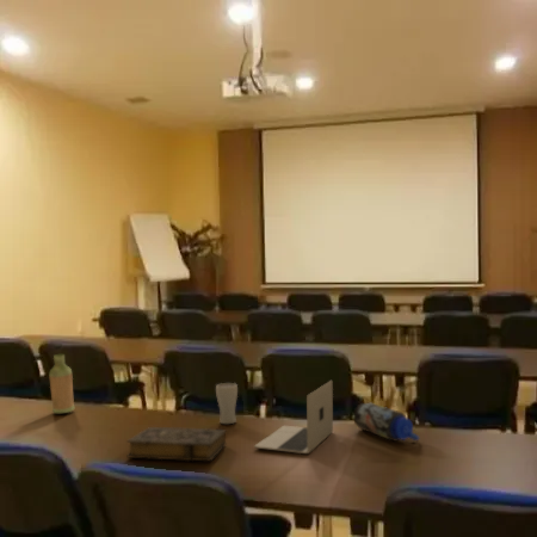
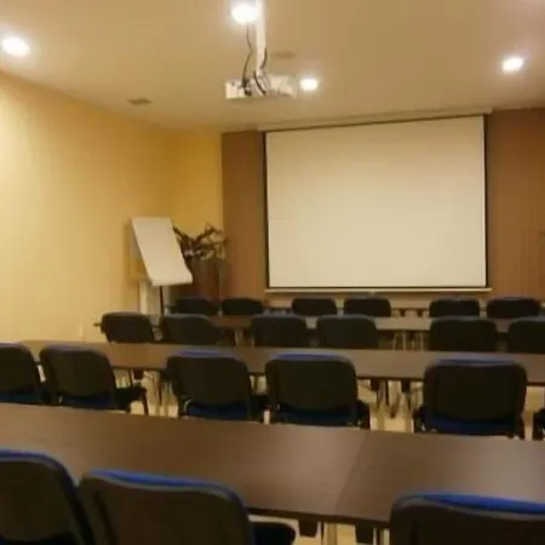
- water bottle [352,401,420,443]
- book [125,426,227,463]
- drinking glass [215,382,239,425]
- bottle [48,342,75,414]
- laptop [253,379,334,455]
